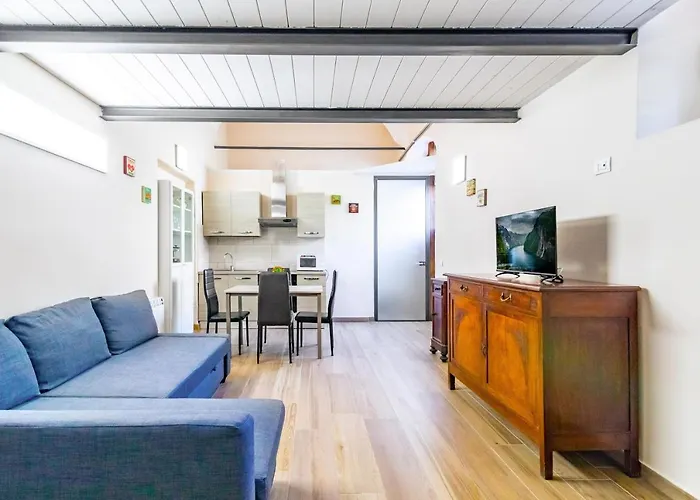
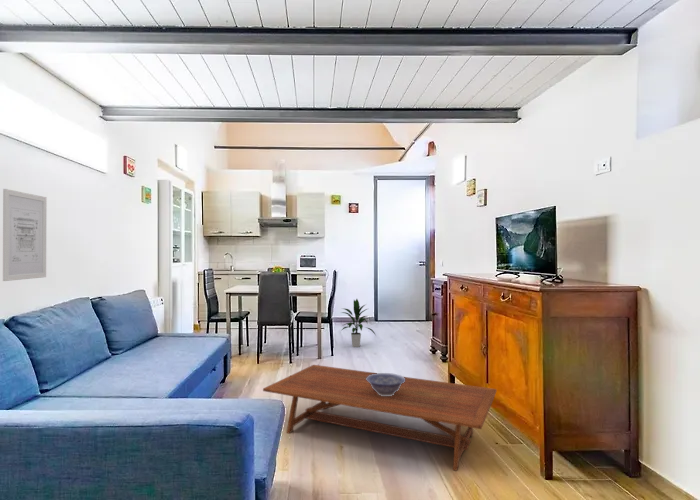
+ indoor plant [340,298,377,348]
+ wall art [2,188,47,282]
+ coffee table [262,364,497,472]
+ decorative bowl [366,372,405,396]
